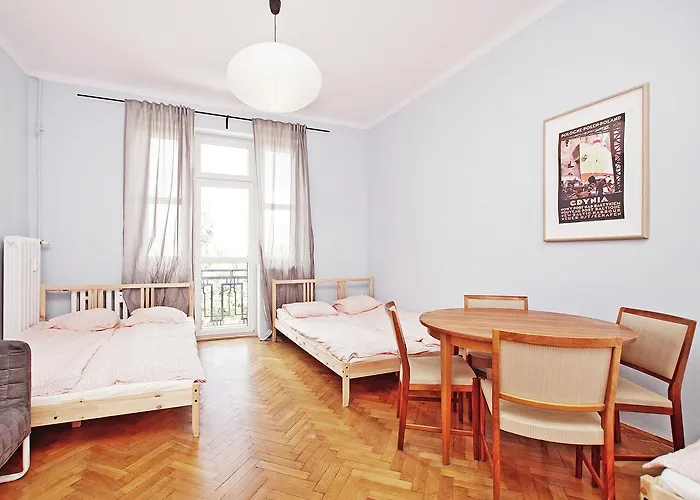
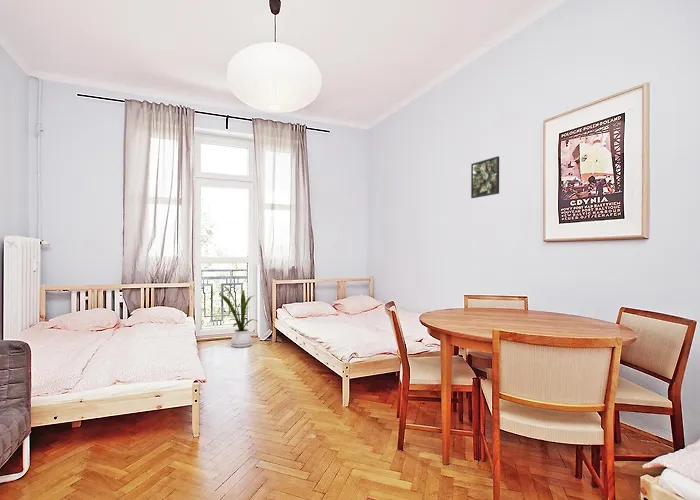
+ house plant [219,284,259,349]
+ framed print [470,155,500,199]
